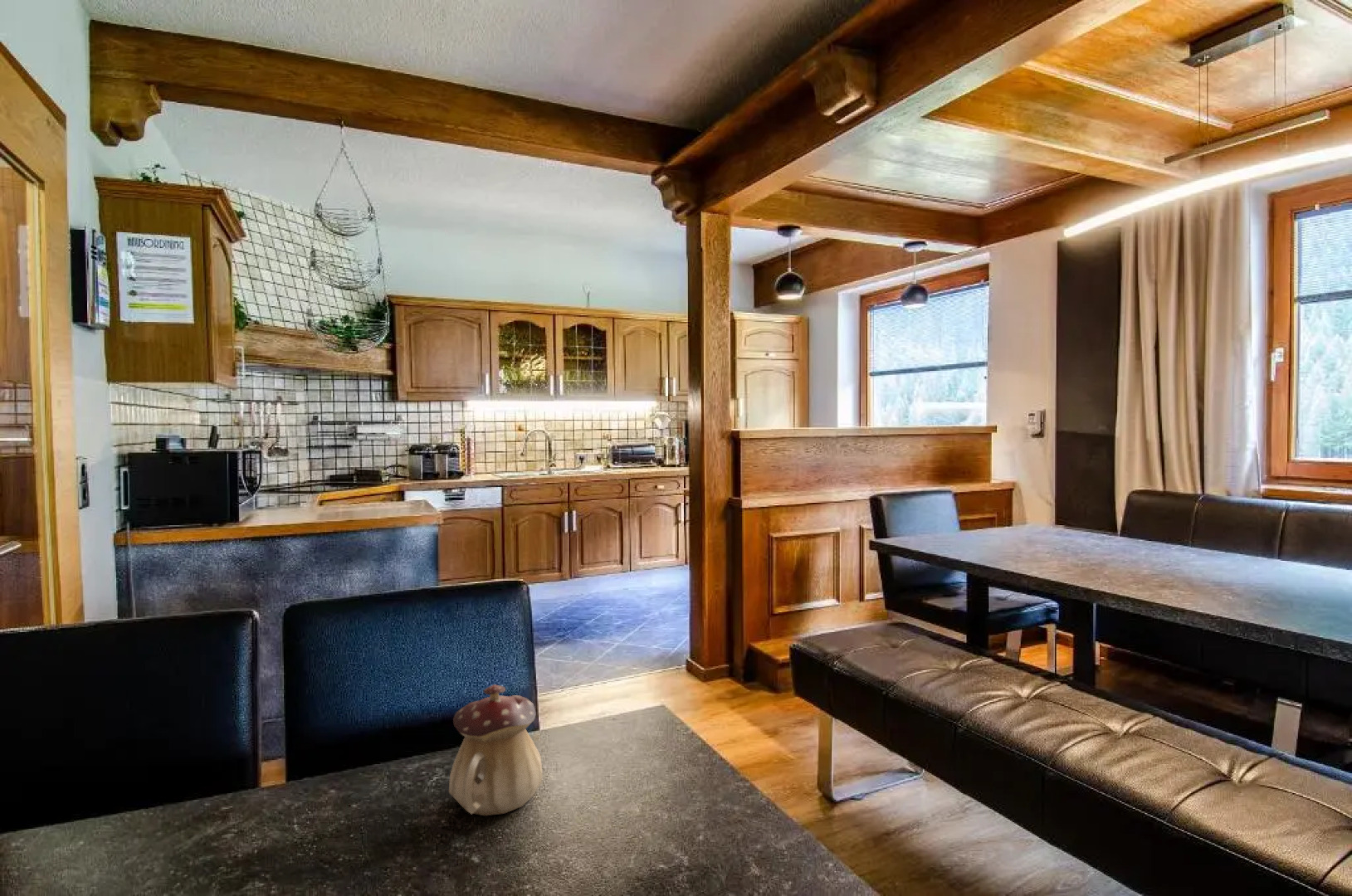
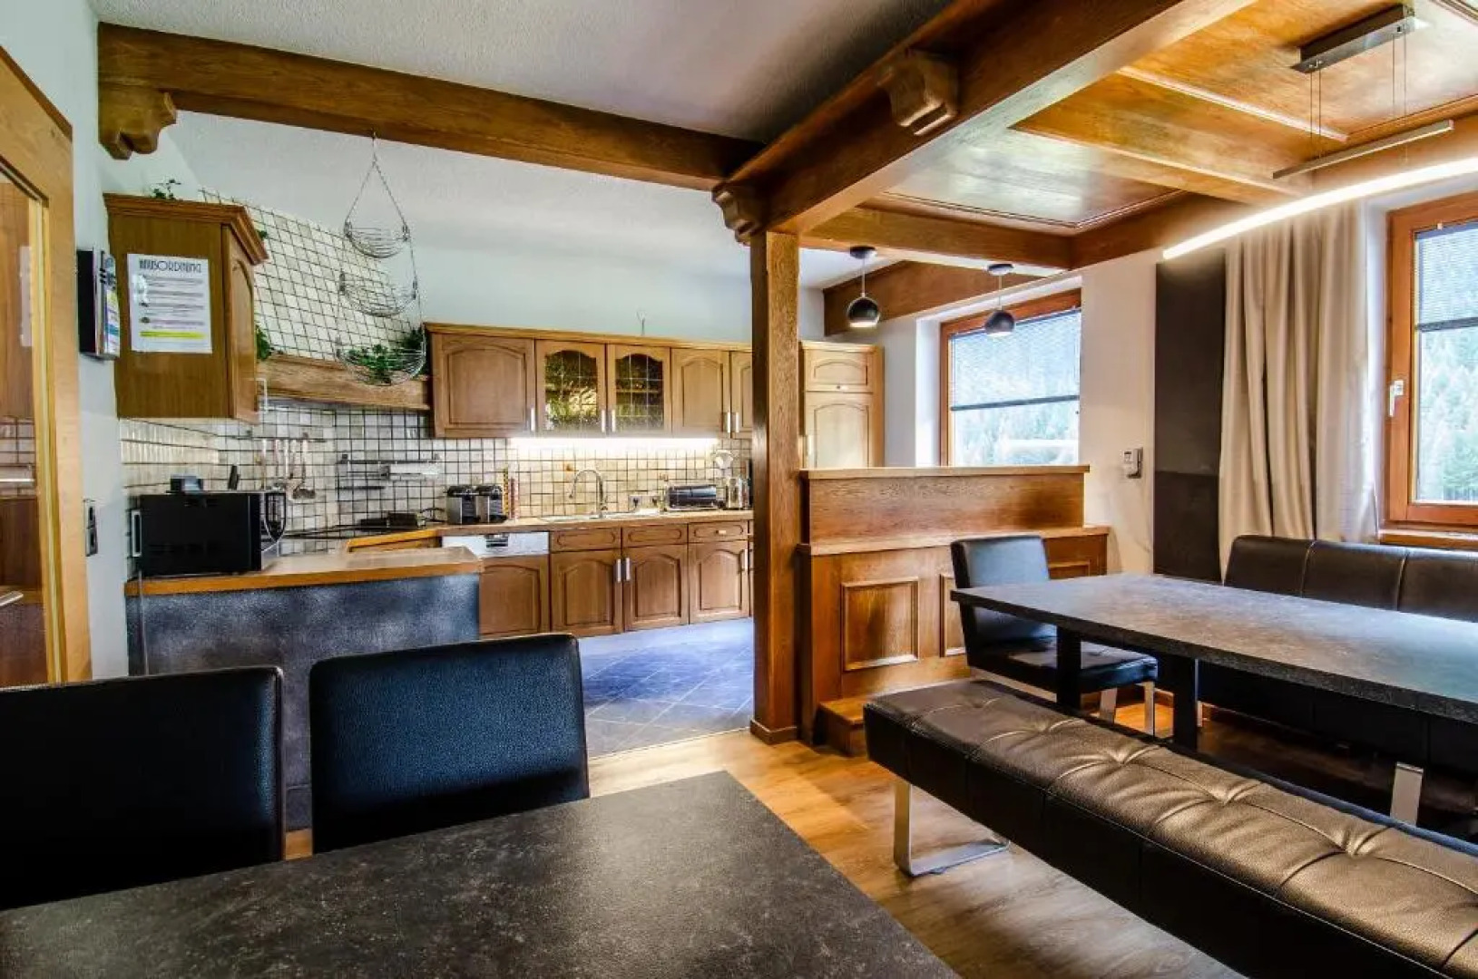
- teapot [448,684,543,816]
